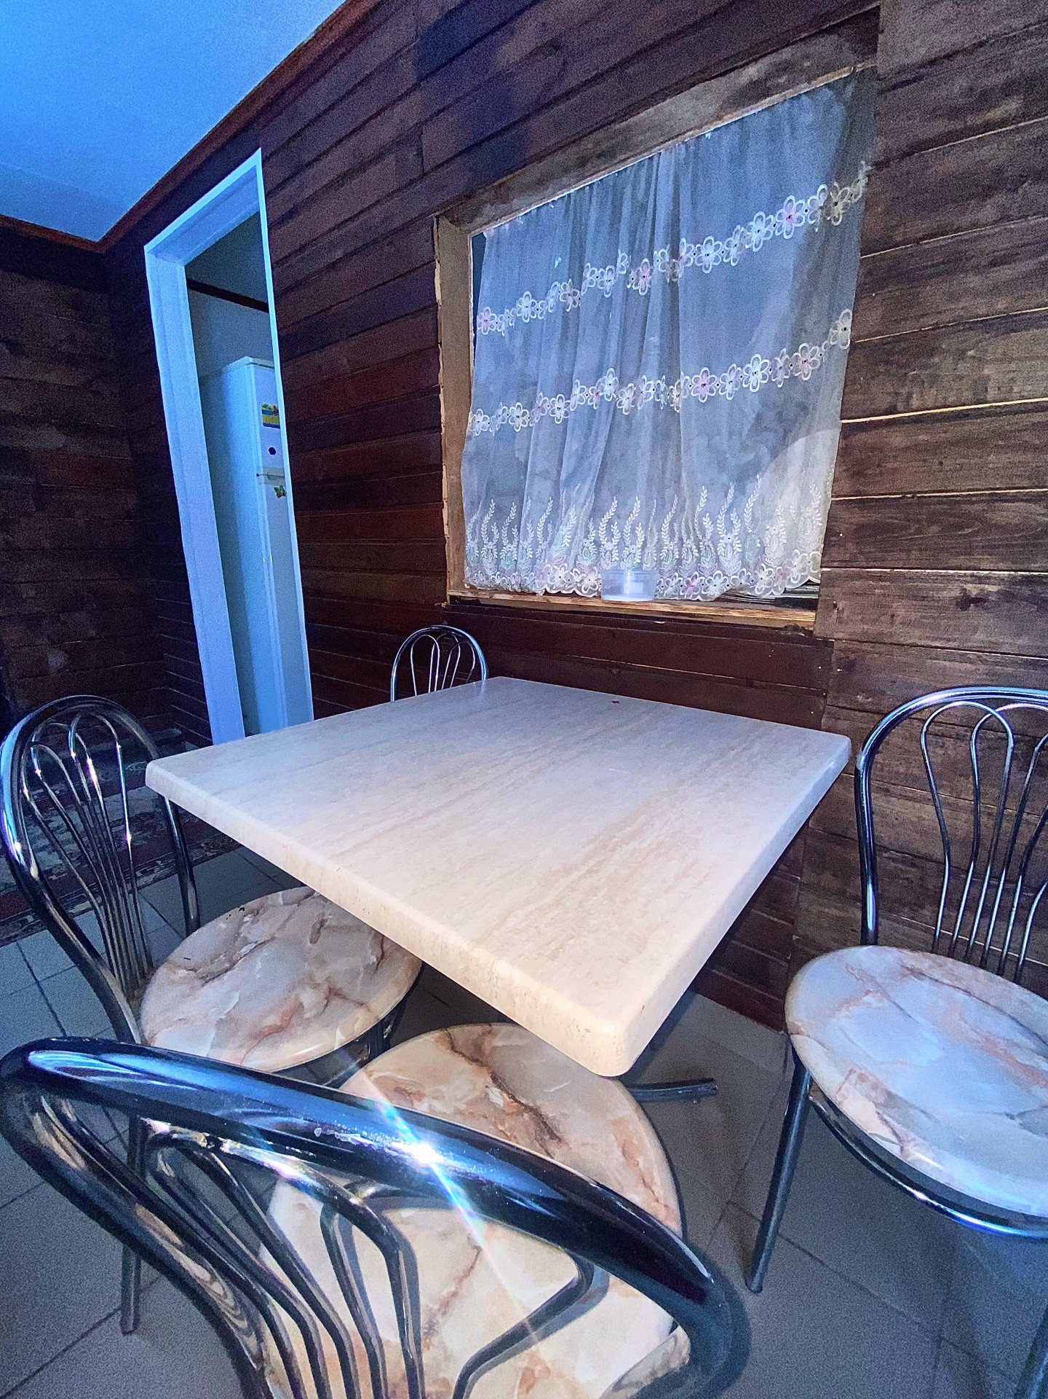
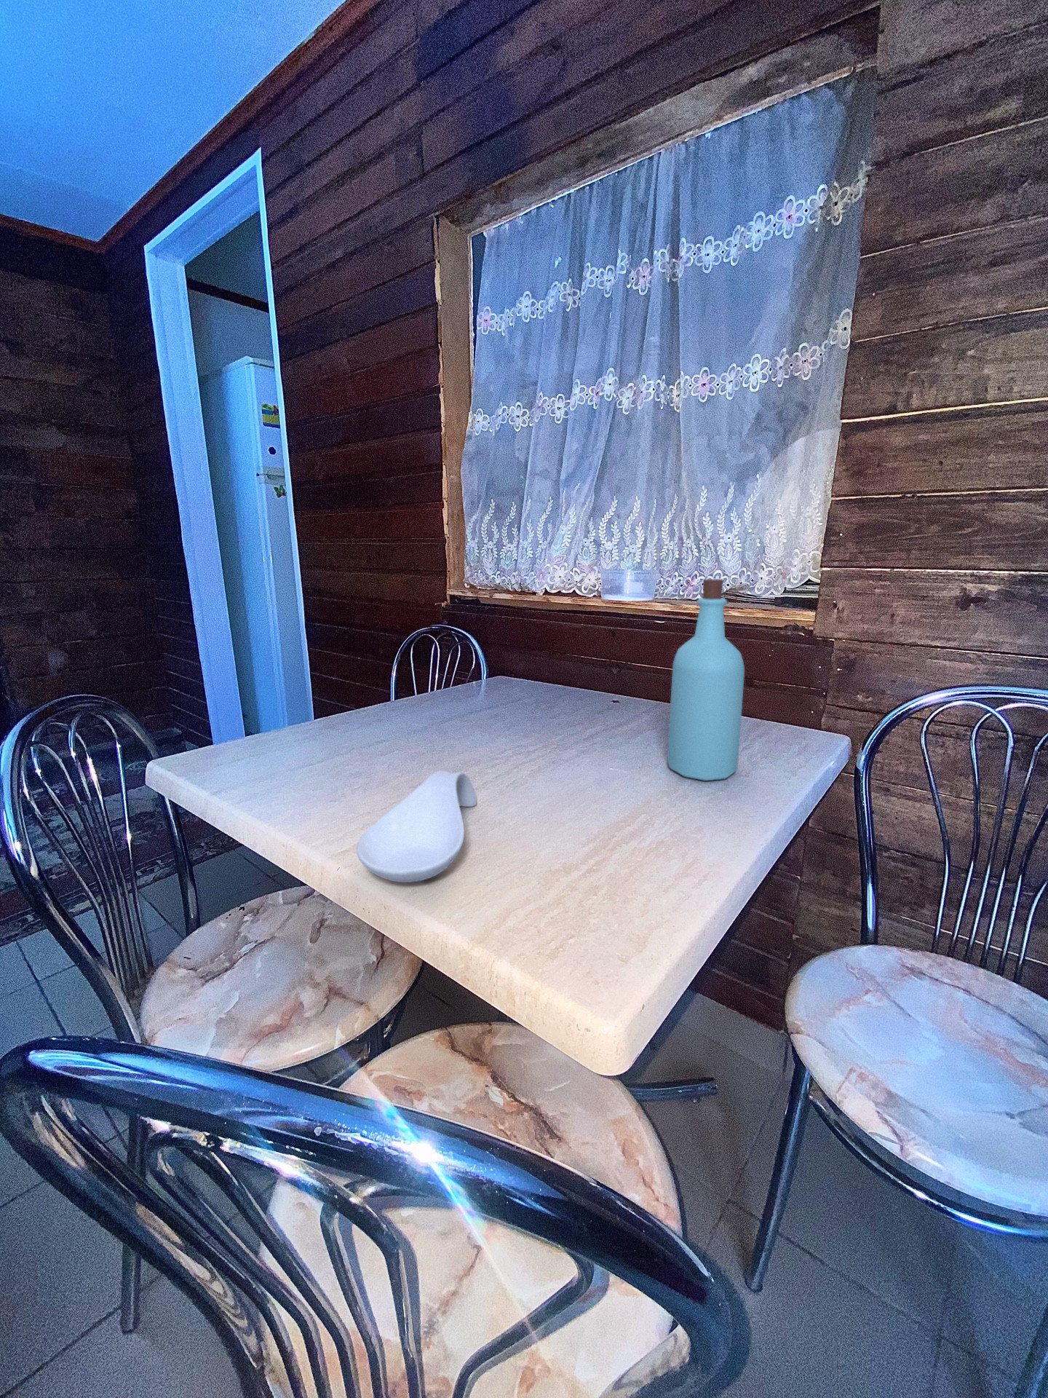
+ spoon rest [356,769,478,883]
+ bottle [667,578,745,782]
